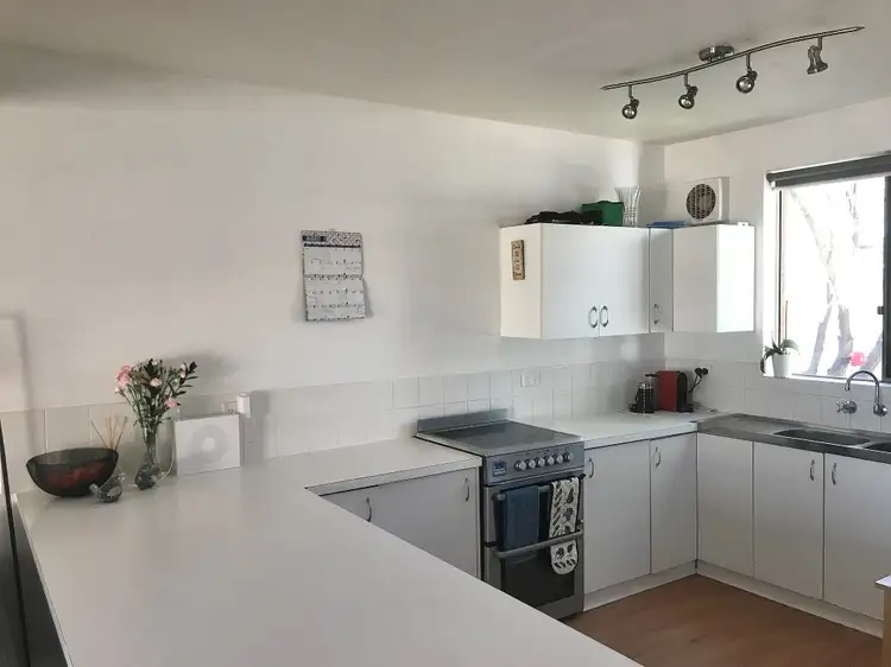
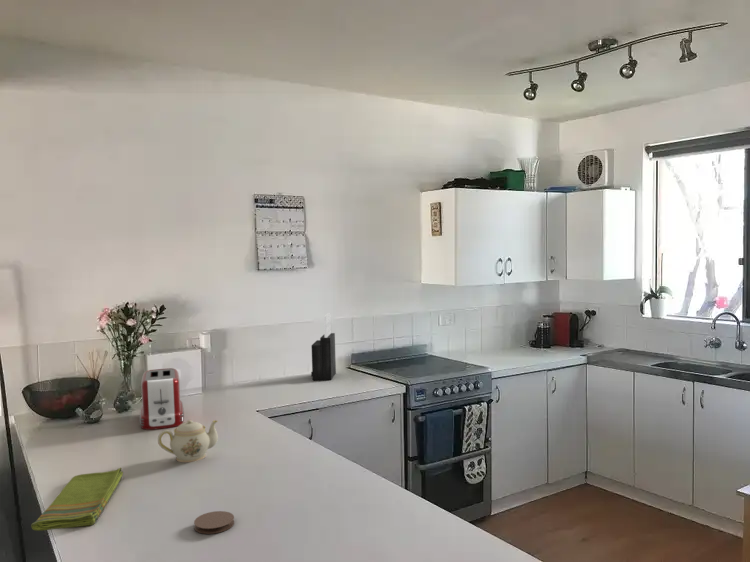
+ teapot [157,419,219,463]
+ knife block [310,312,337,381]
+ toaster [139,367,185,431]
+ dish towel [30,467,124,532]
+ coaster [193,510,235,535]
